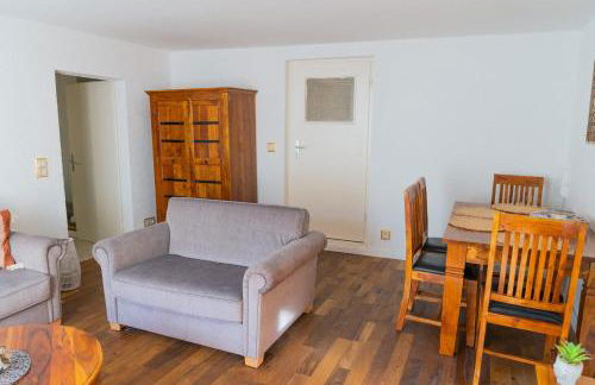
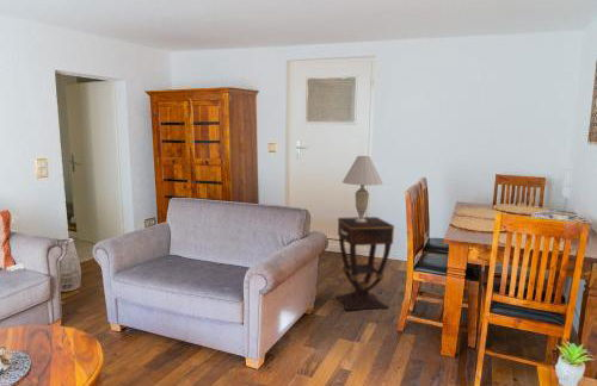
+ side table [334,216,395,312]
+ table lamp [341,155,383,222]
